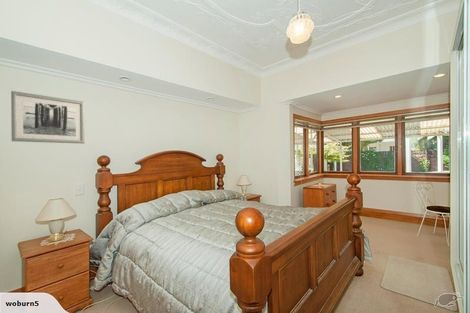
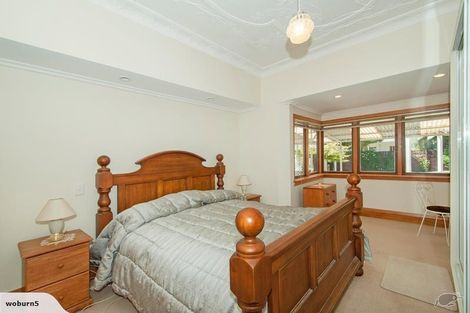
- wall art [10,90,86,145]
